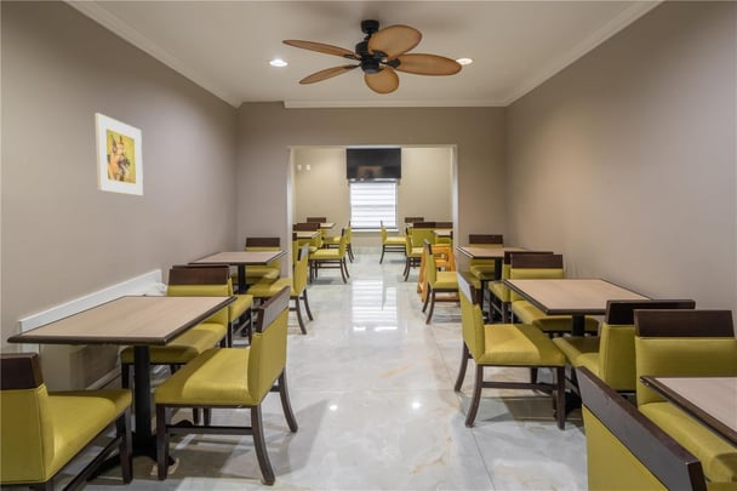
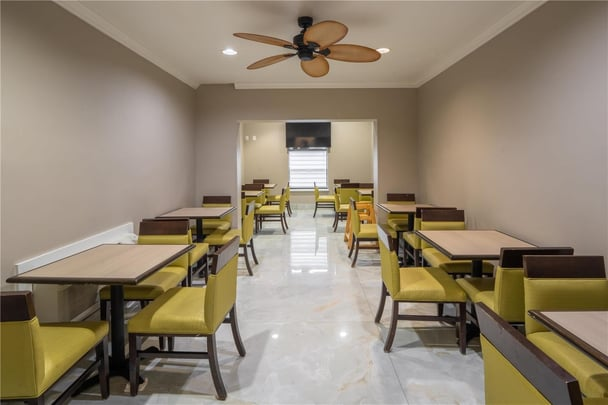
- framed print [93,112,144,196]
